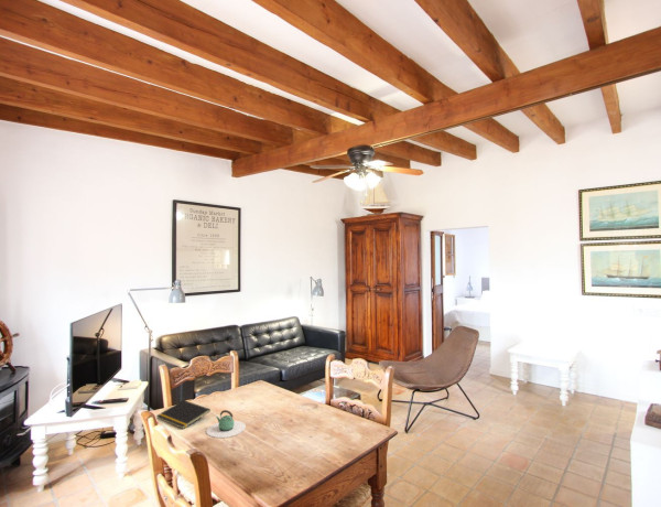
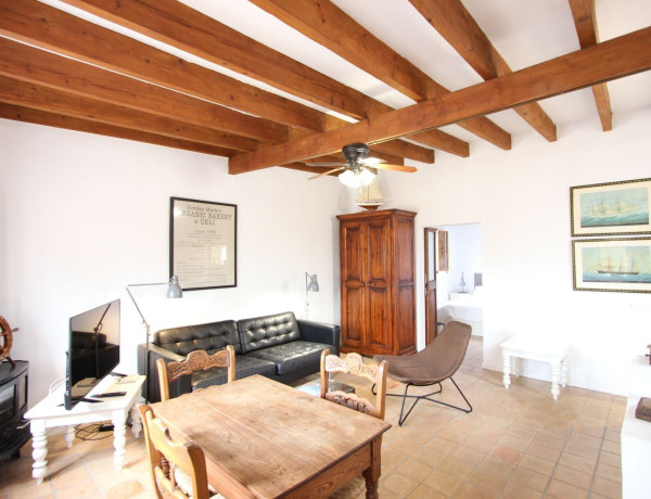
- notepad [155,399,212,430]
- teapot [205,409,247,439]
